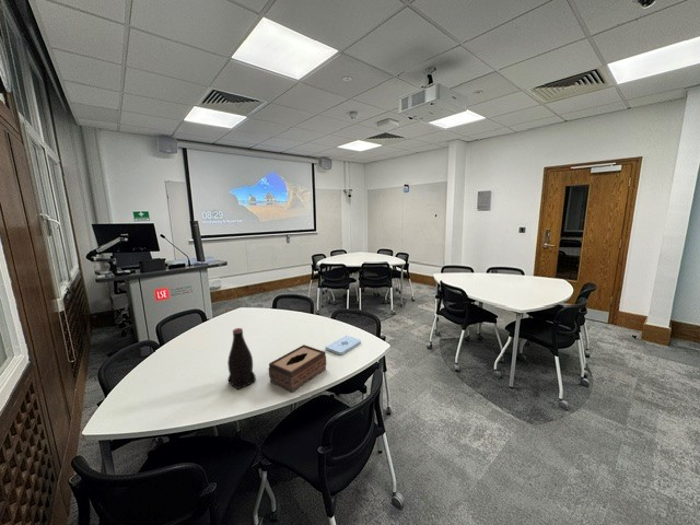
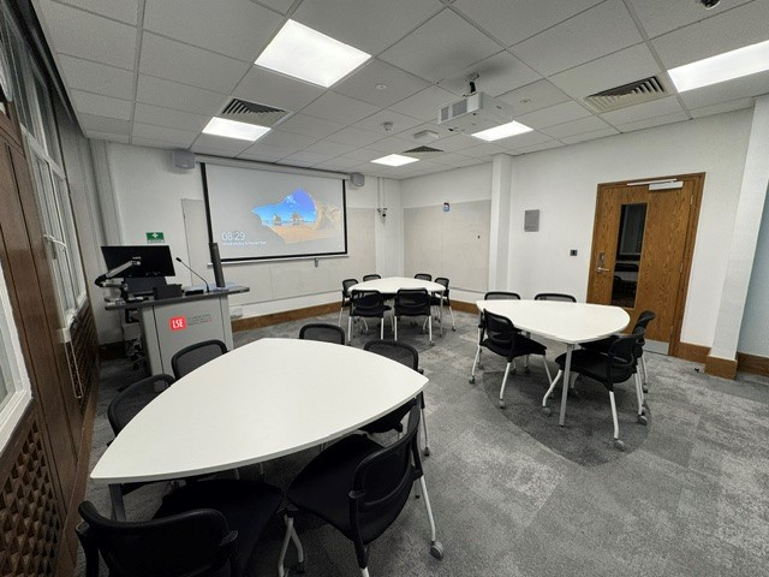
- bottle [226,327,257,390]
- notepad [324,335,362,355]
- tissue box [268,343,327,394]
